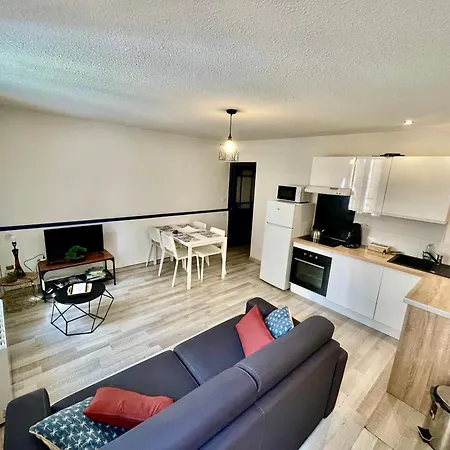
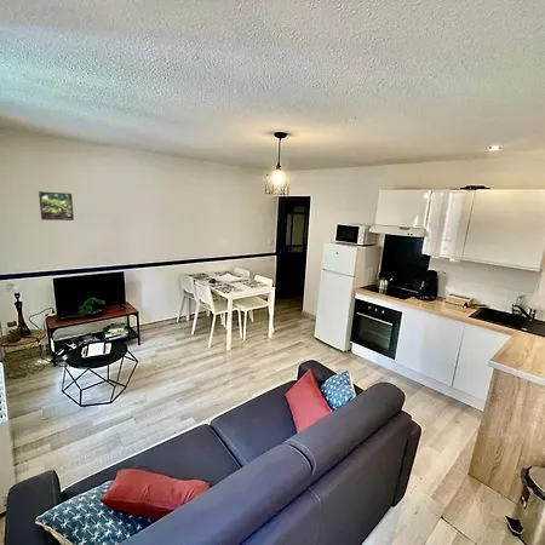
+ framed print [38,190,75,222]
